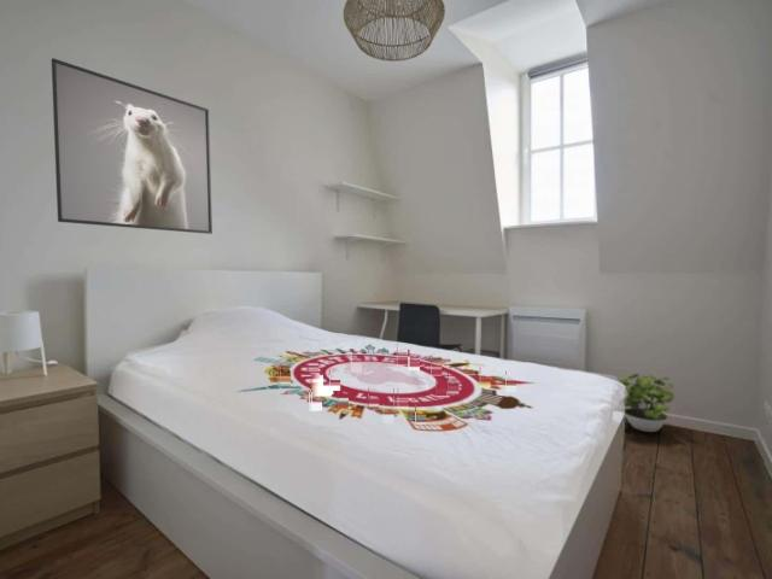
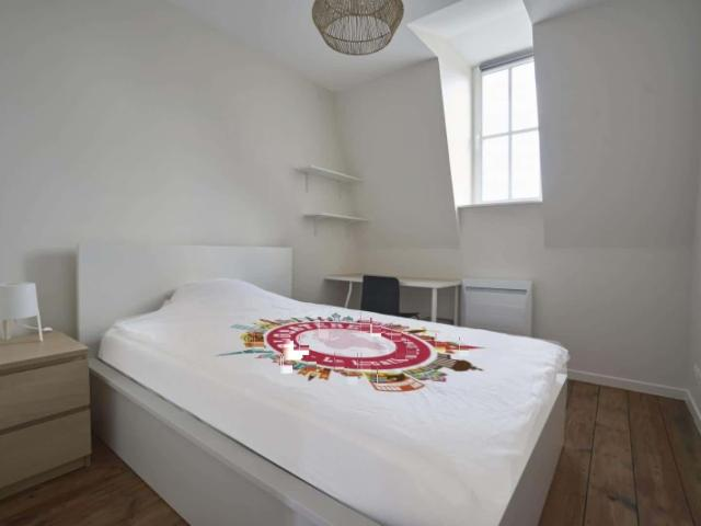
- potted plant [618,373,676,433]
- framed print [51,57,214,235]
